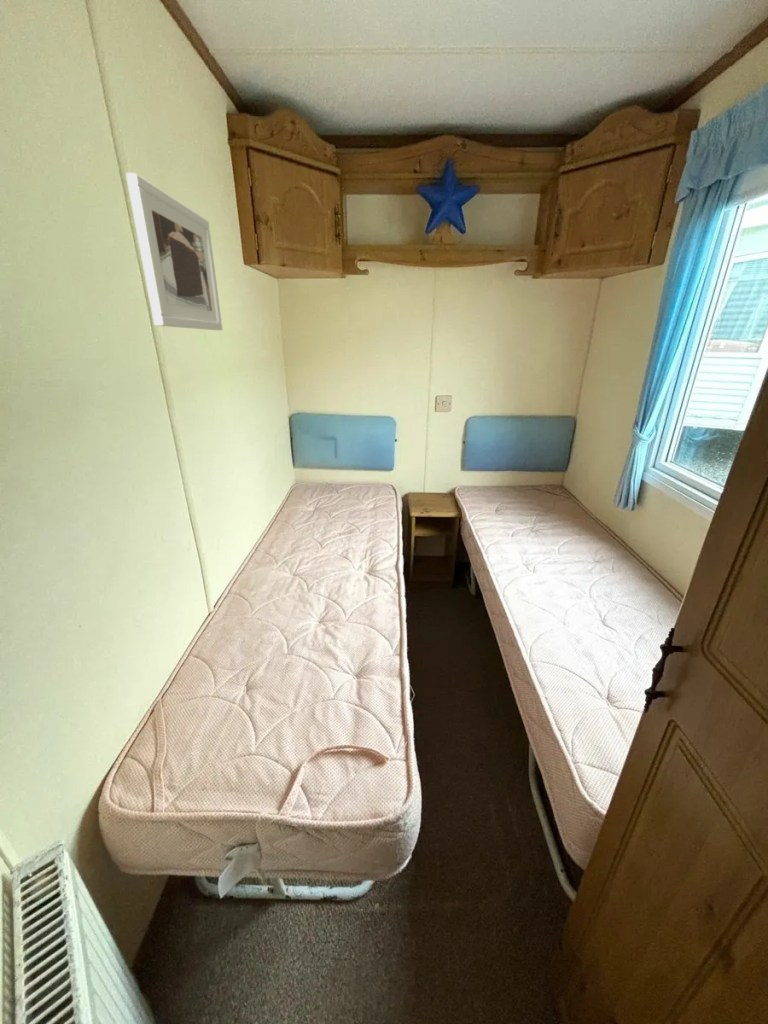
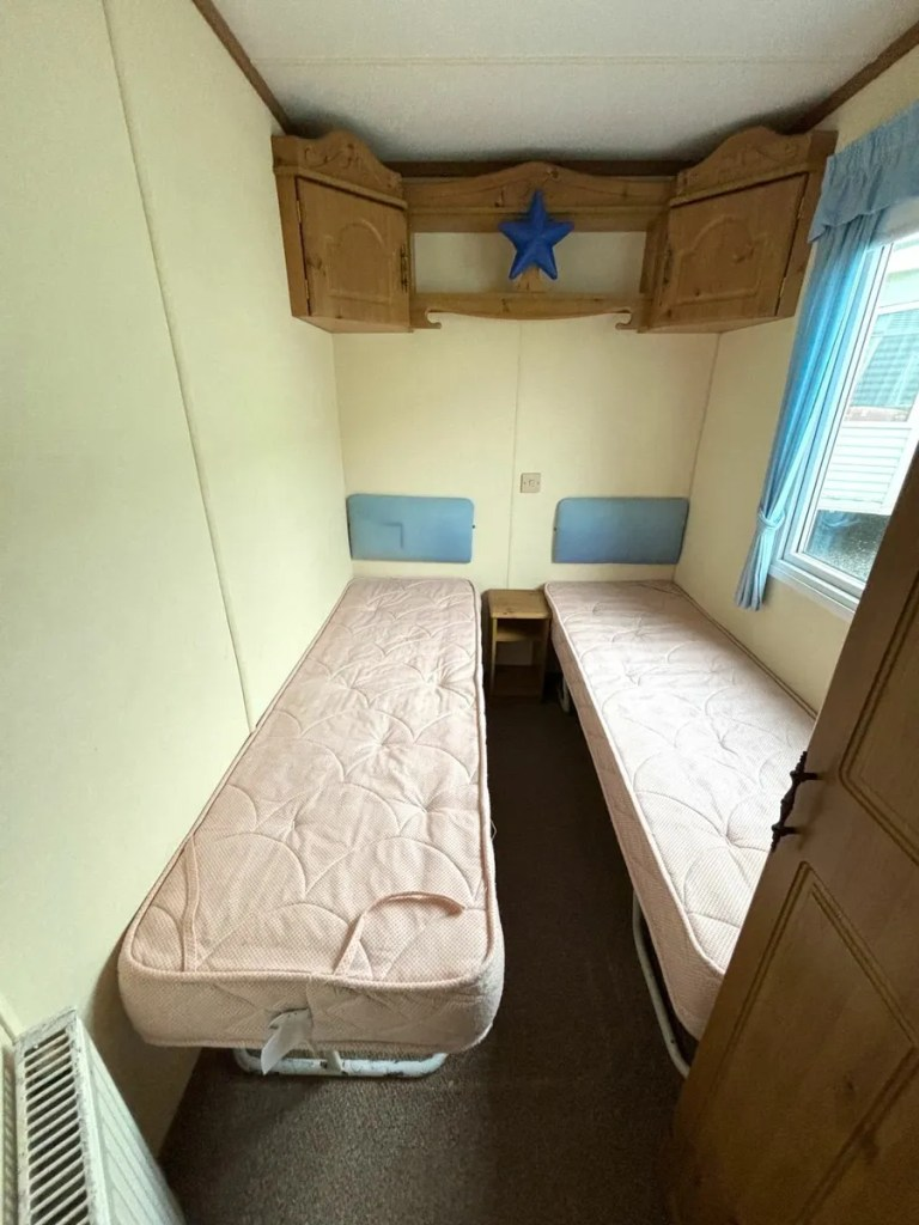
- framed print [125,172,223,331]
